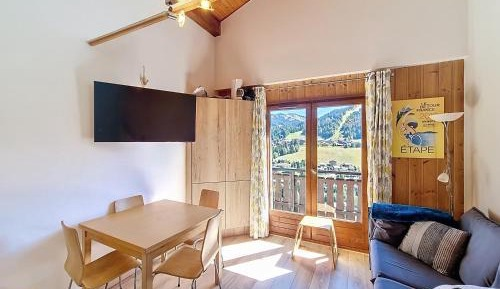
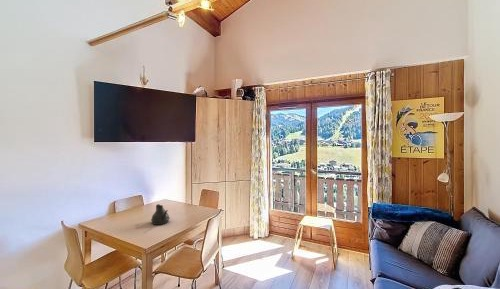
+ teapot [150,203,171,226]
